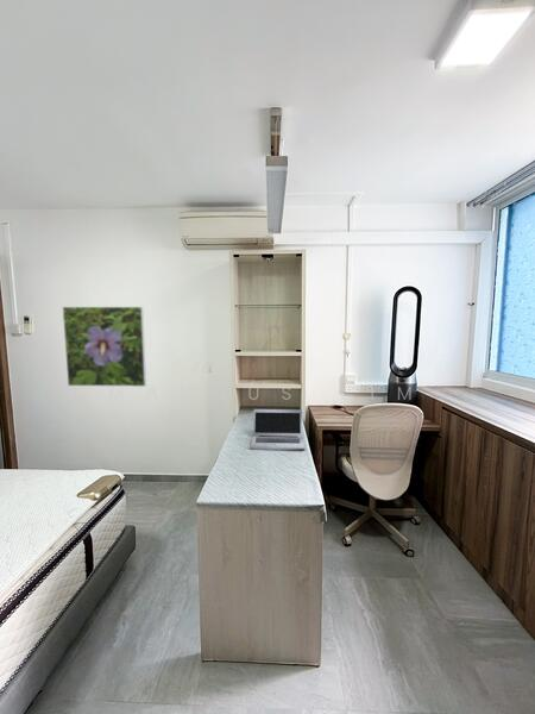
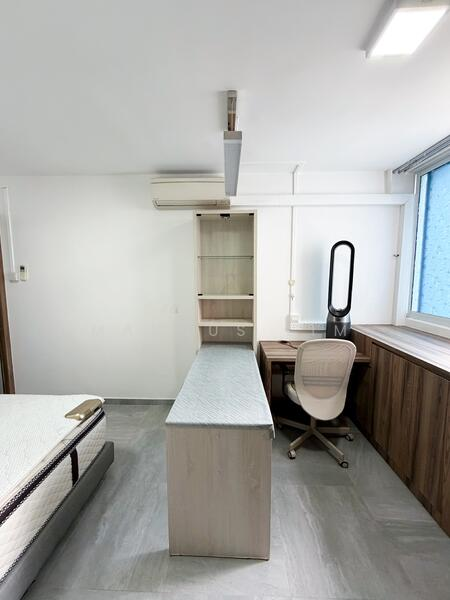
- laptop [250,408,306,451]
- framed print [62,306,147,388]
